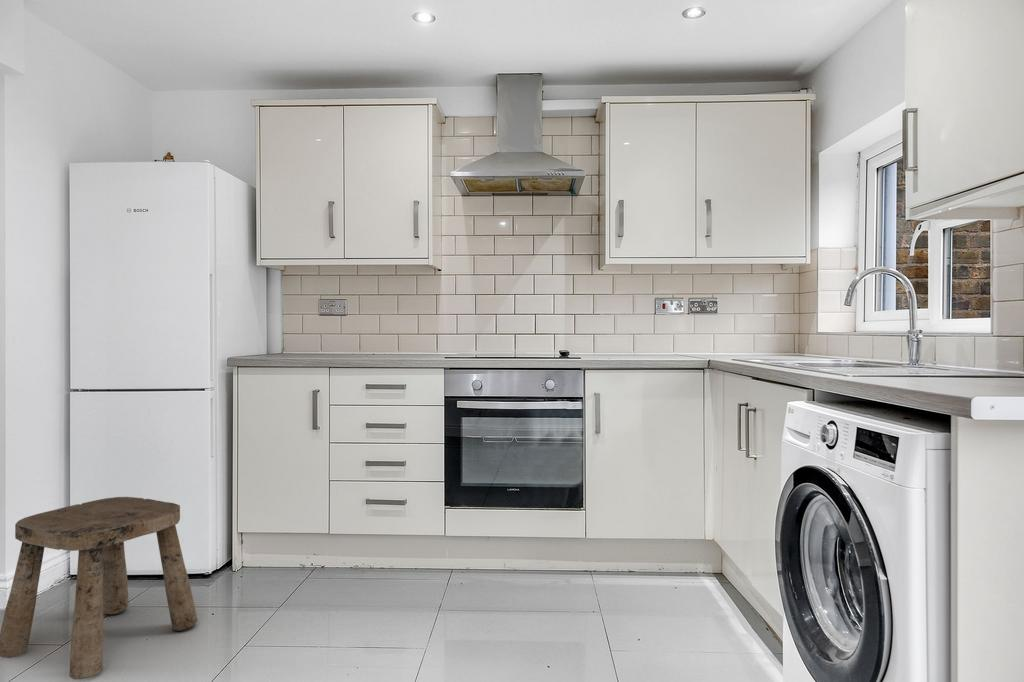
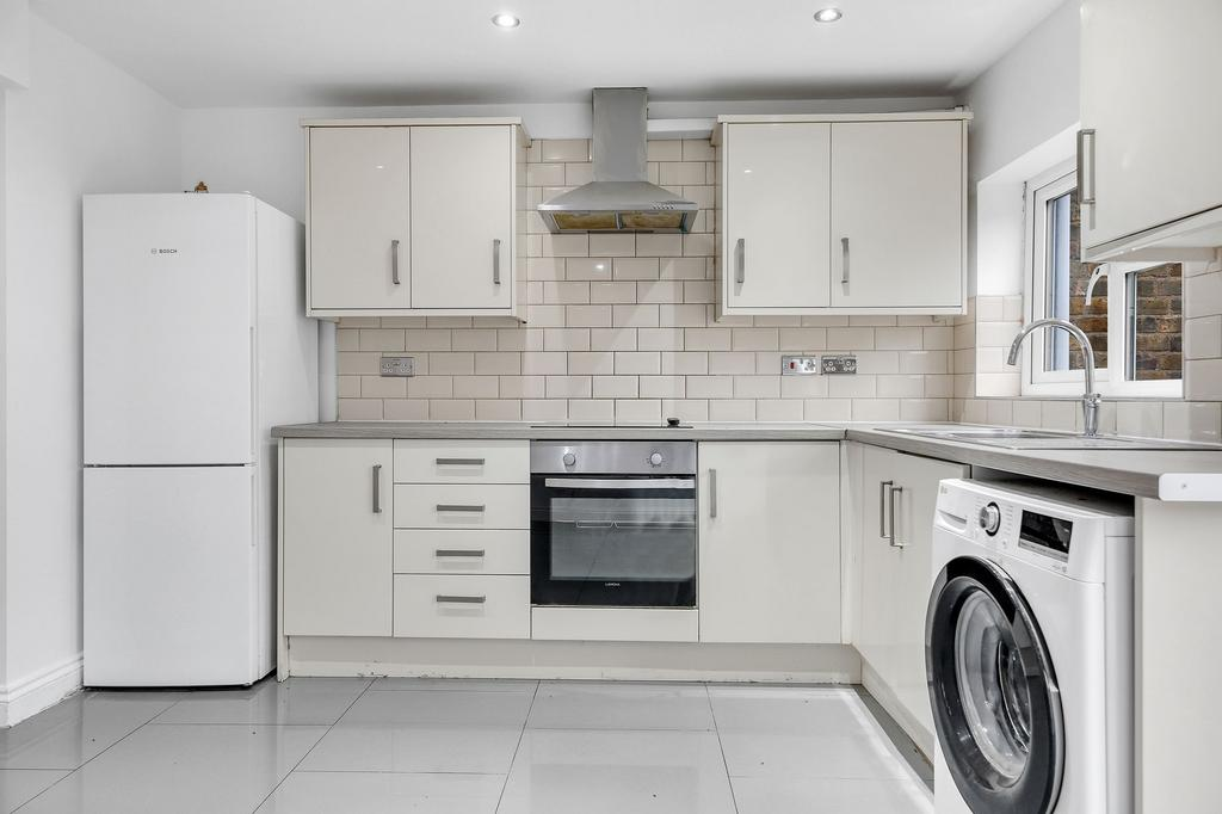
- stool [0,496,199,680]
